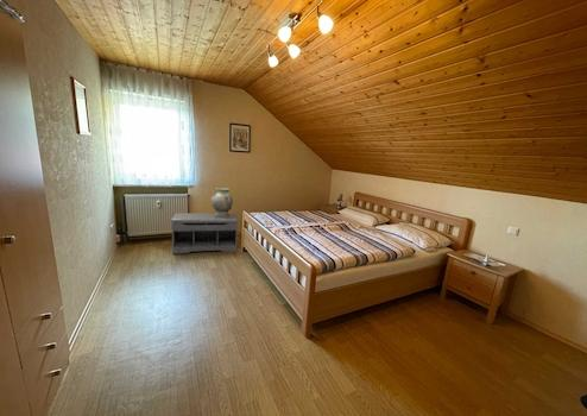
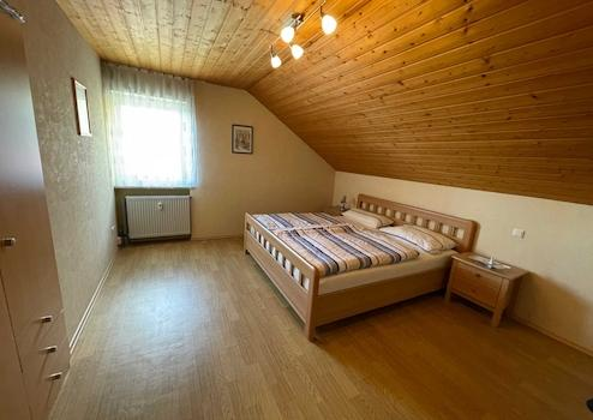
- decorative urn [210,187,234,218]
- bench [170,212,239,254]
